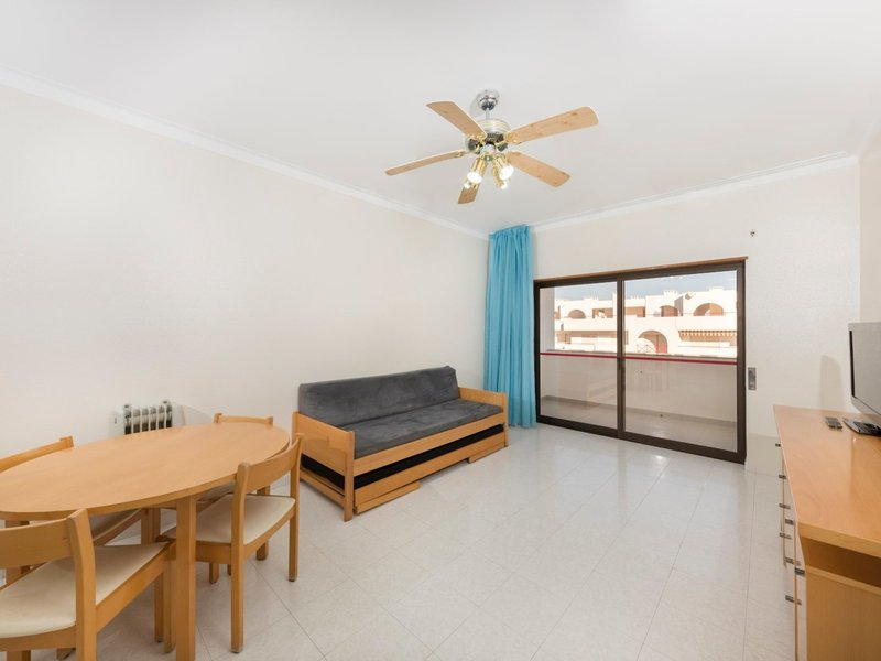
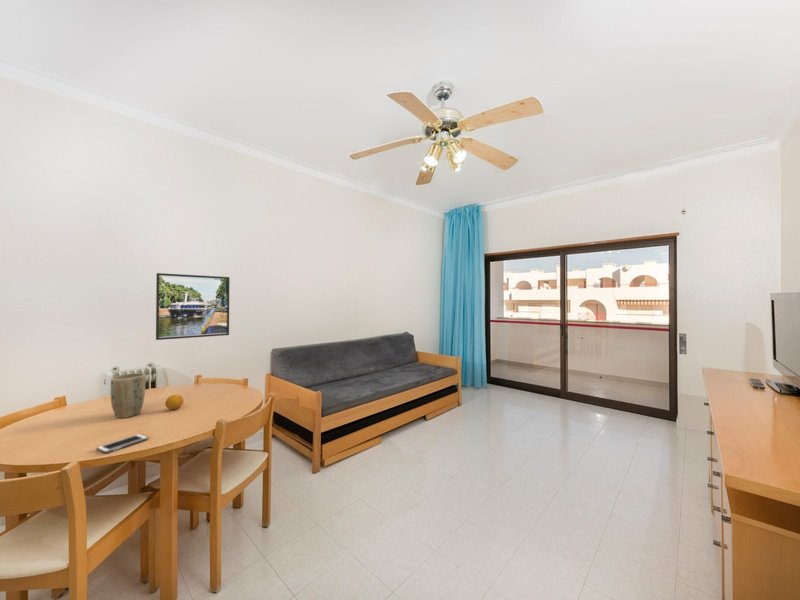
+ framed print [155,272,231,341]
+ cell phone [96,433,149,454]
+ fruit [164,393,185,411]
+ plant pot [110,372,147,419]
